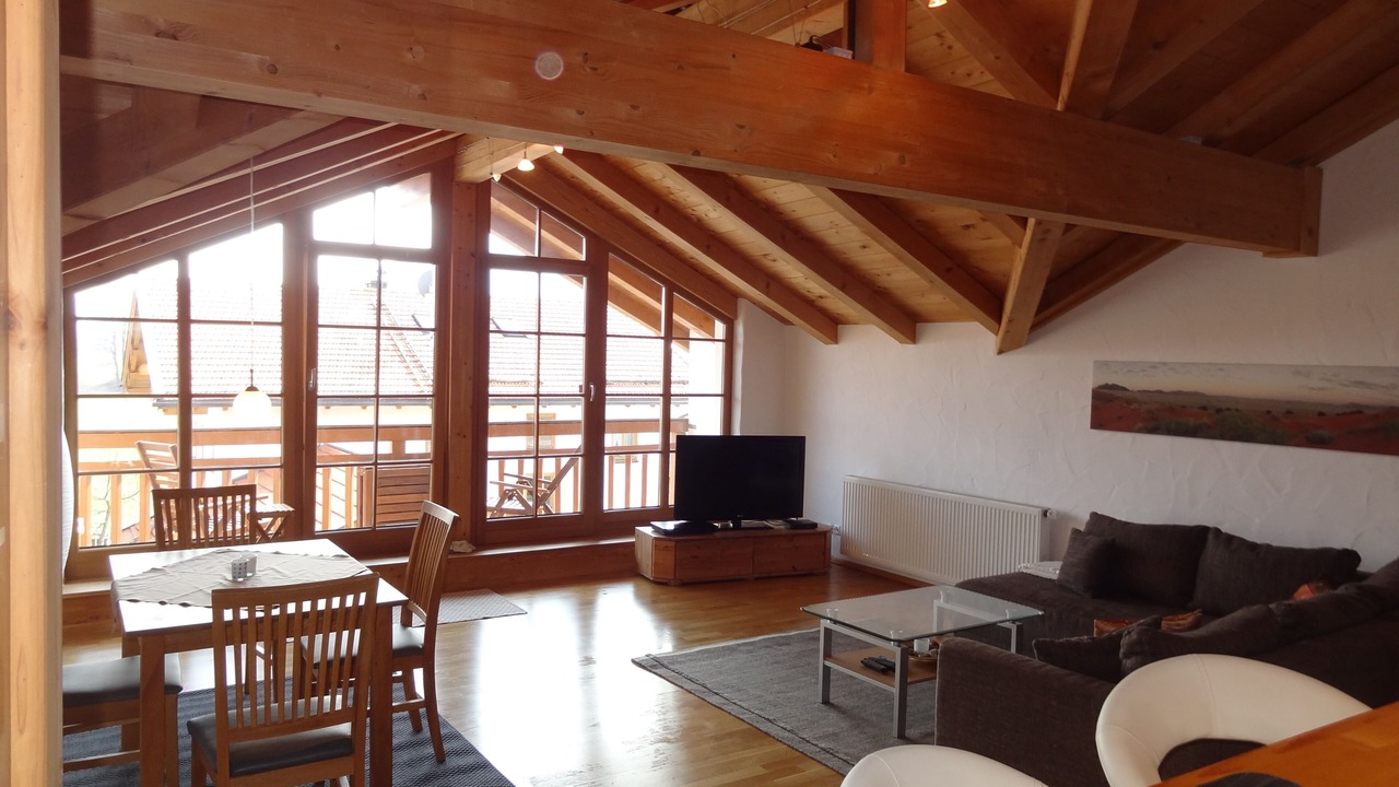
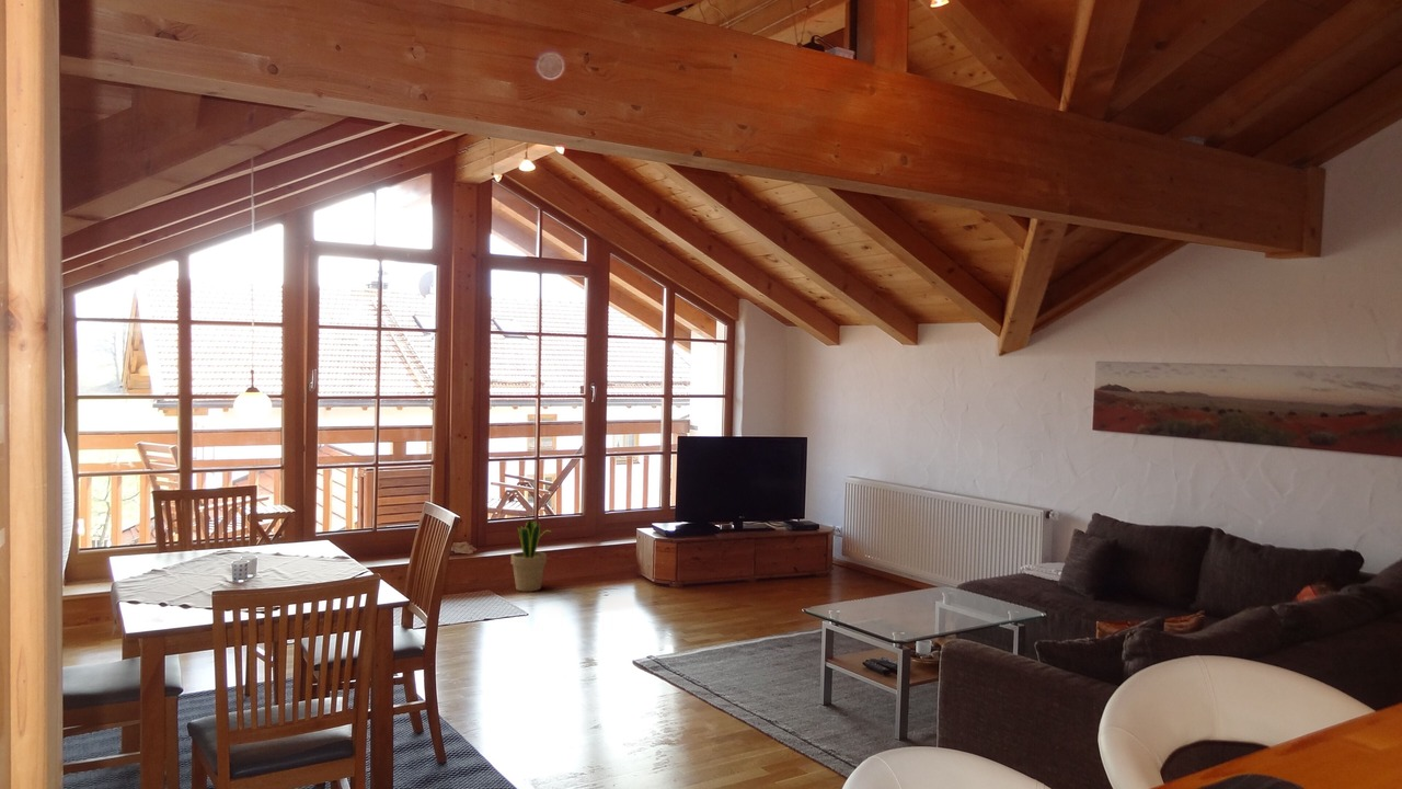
+ potted plant [510,518,553,593]
